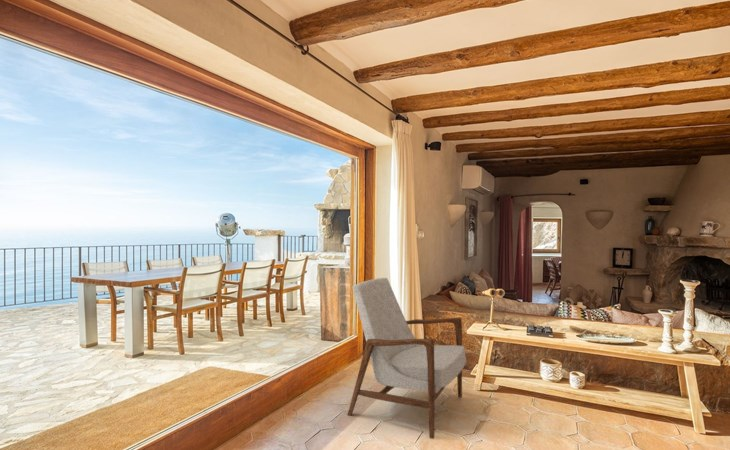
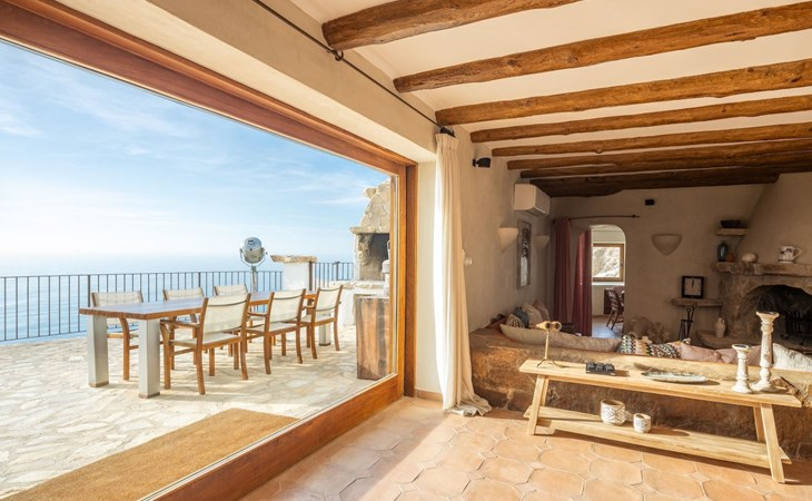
- armchair [347,277,467,440]
